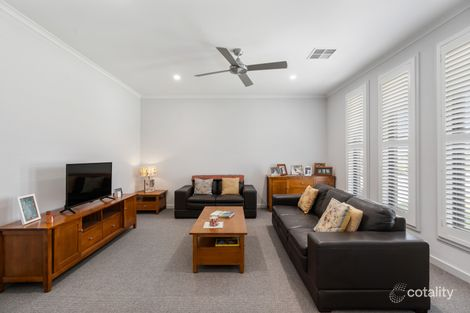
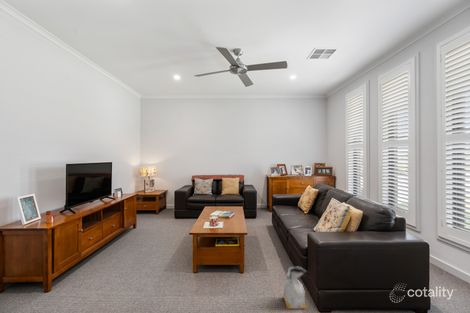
+ bag [282,266,308,310]
